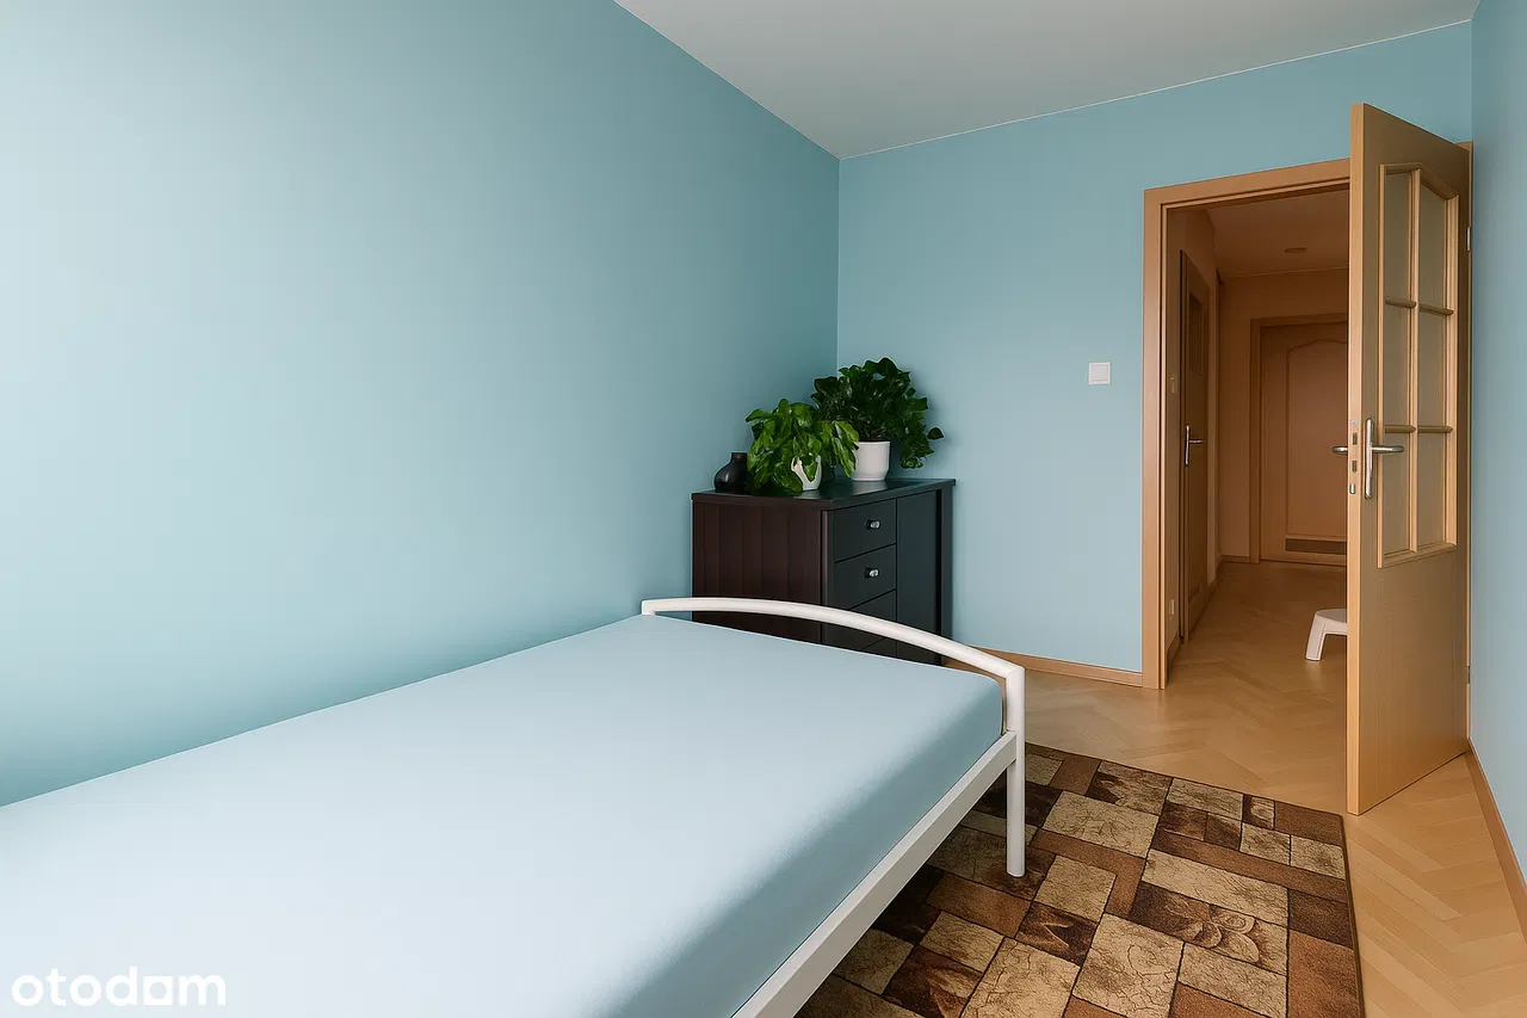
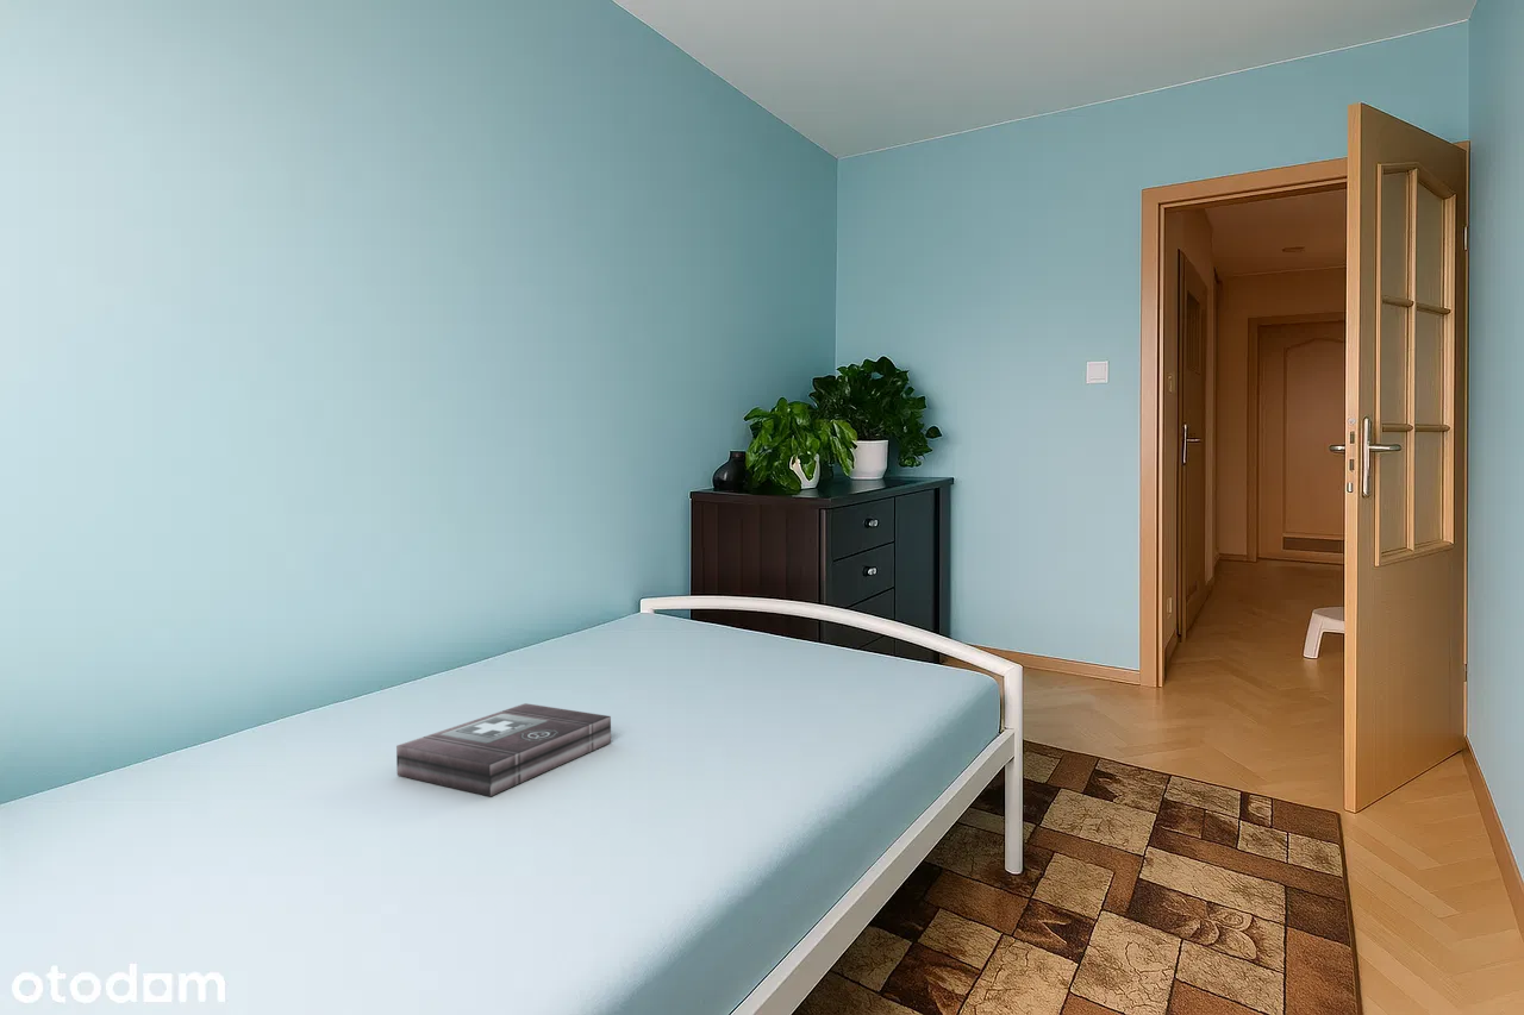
+ first aid kit [395,702,612,797]
